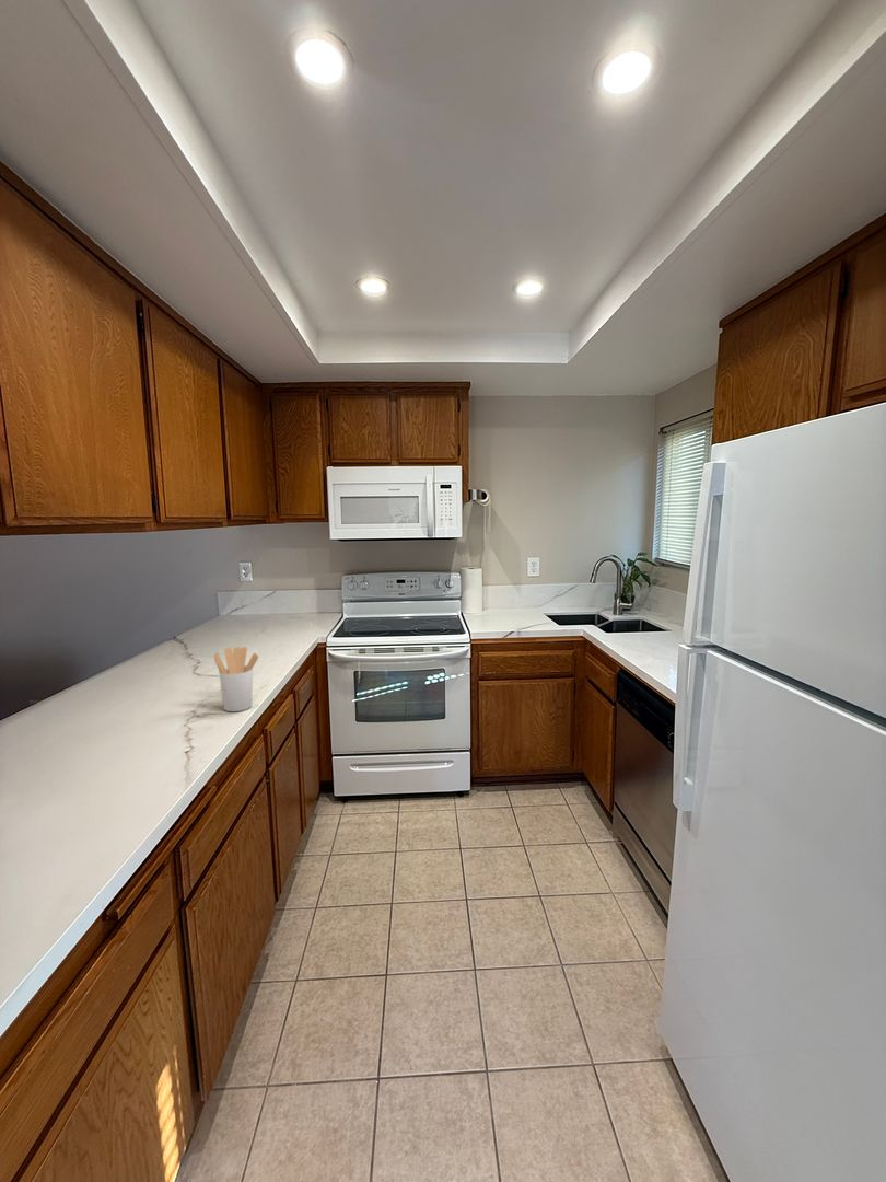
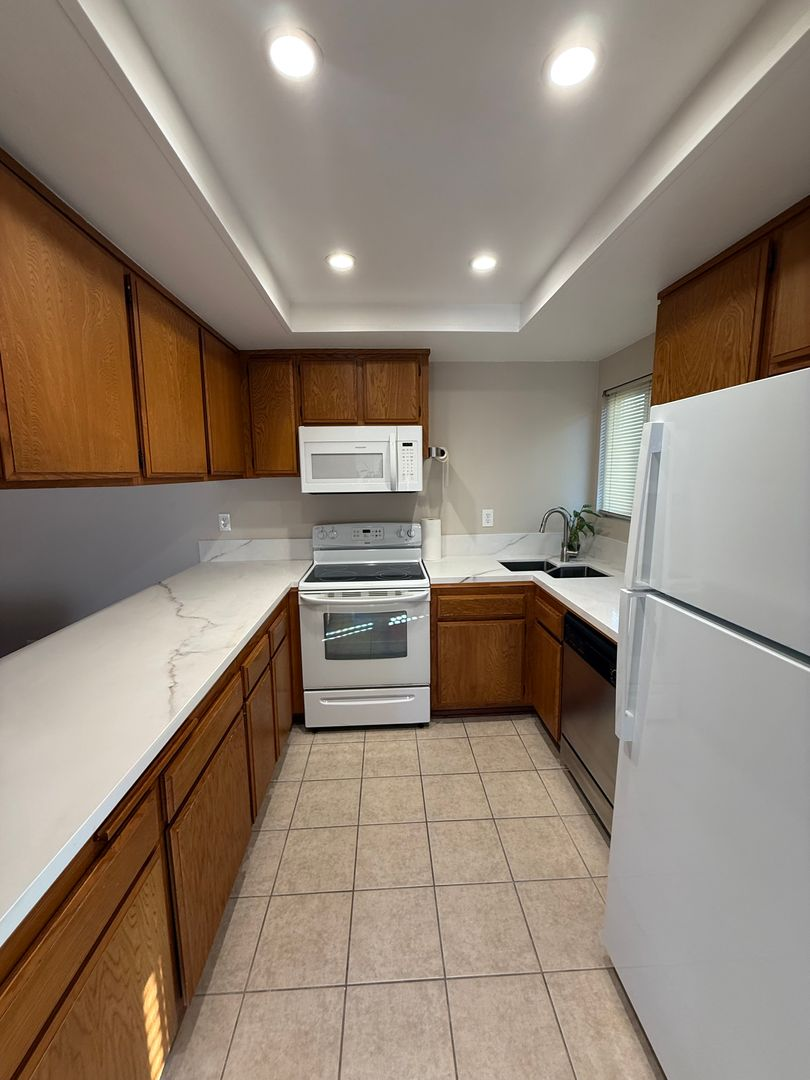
- utensil holder [213,646,259,712]
